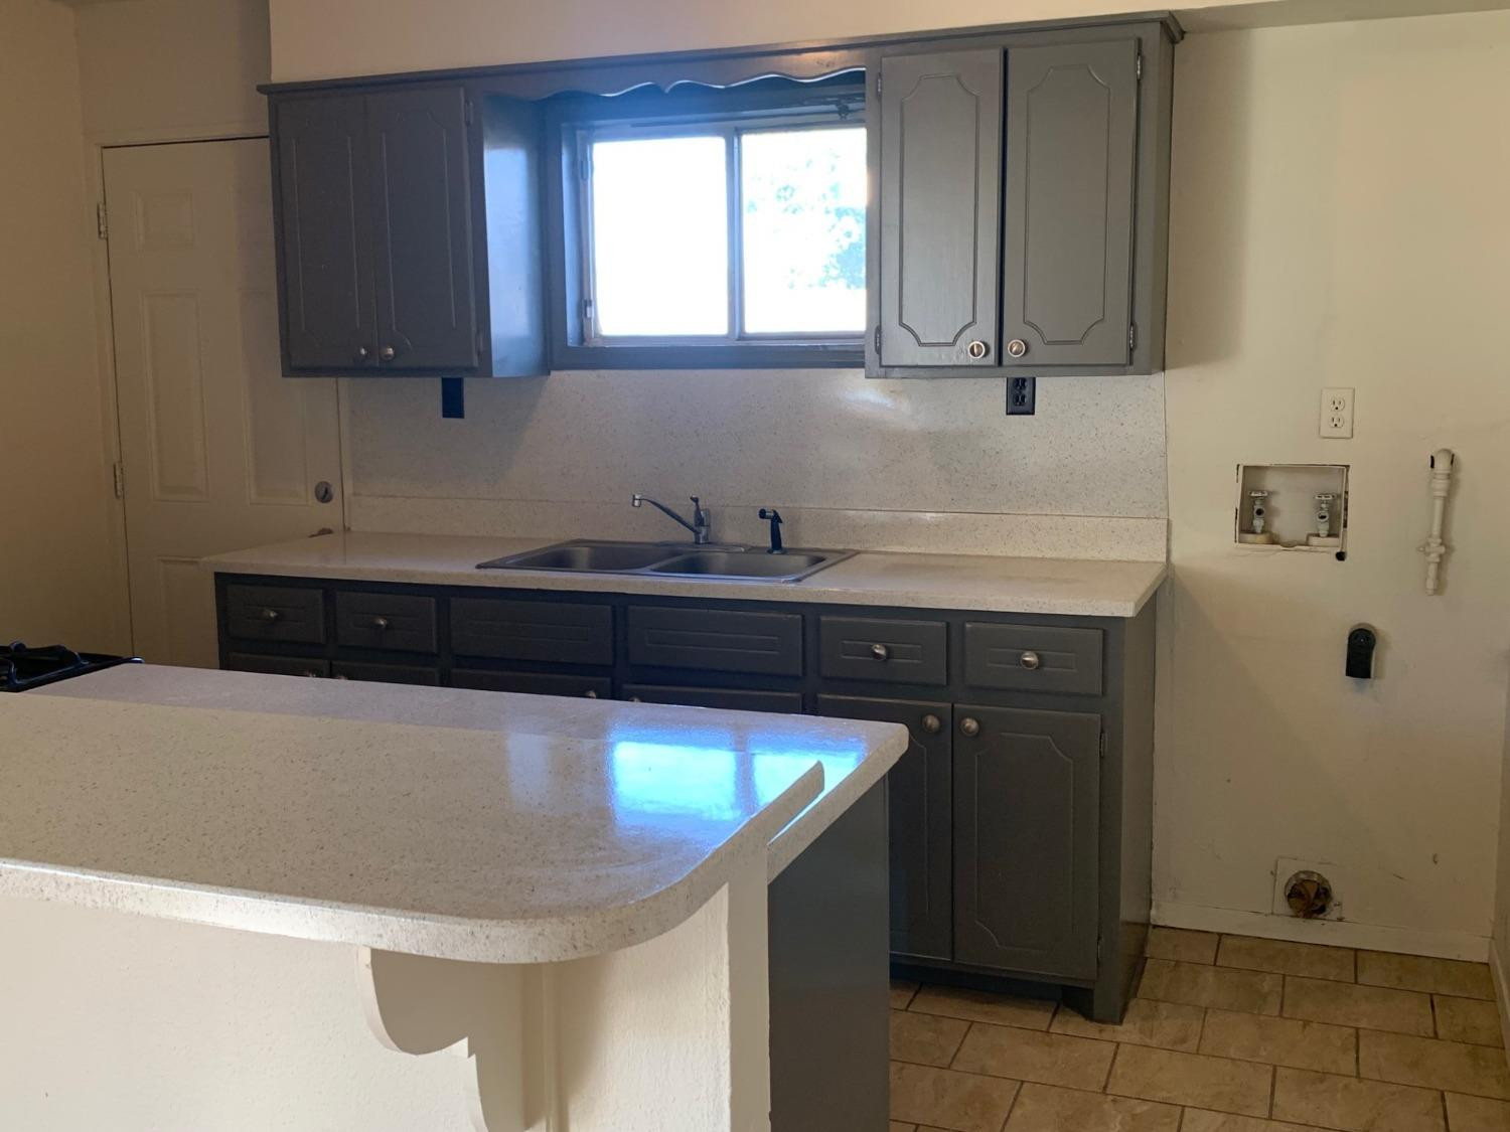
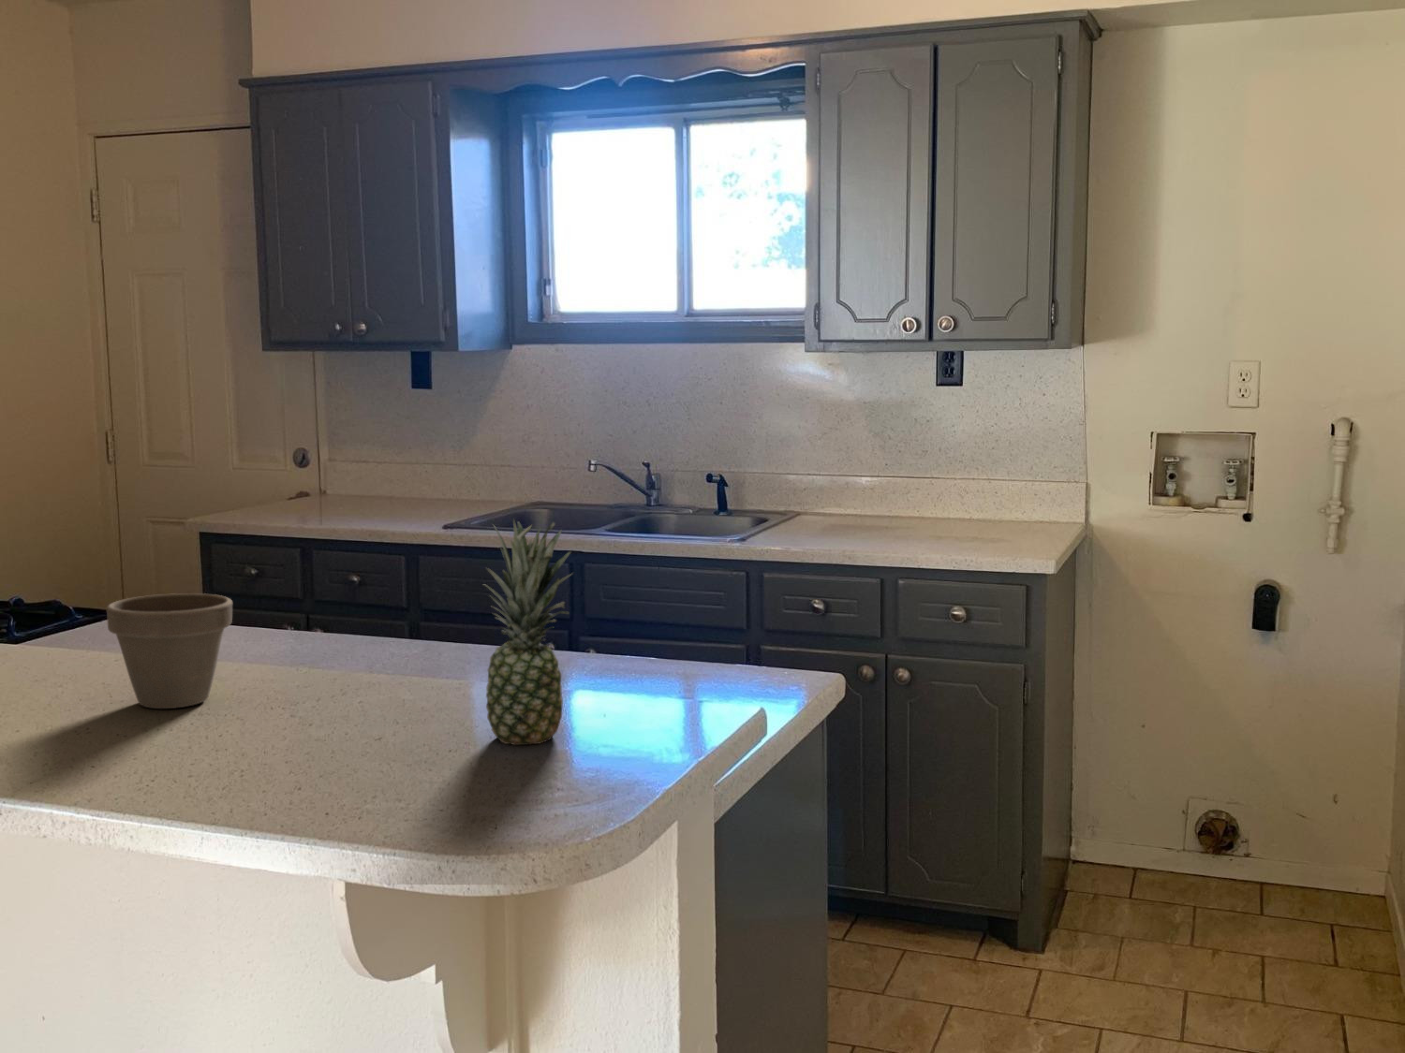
+ fruit [482,517,574,746]
+ flower pot [106,593,233,709]
